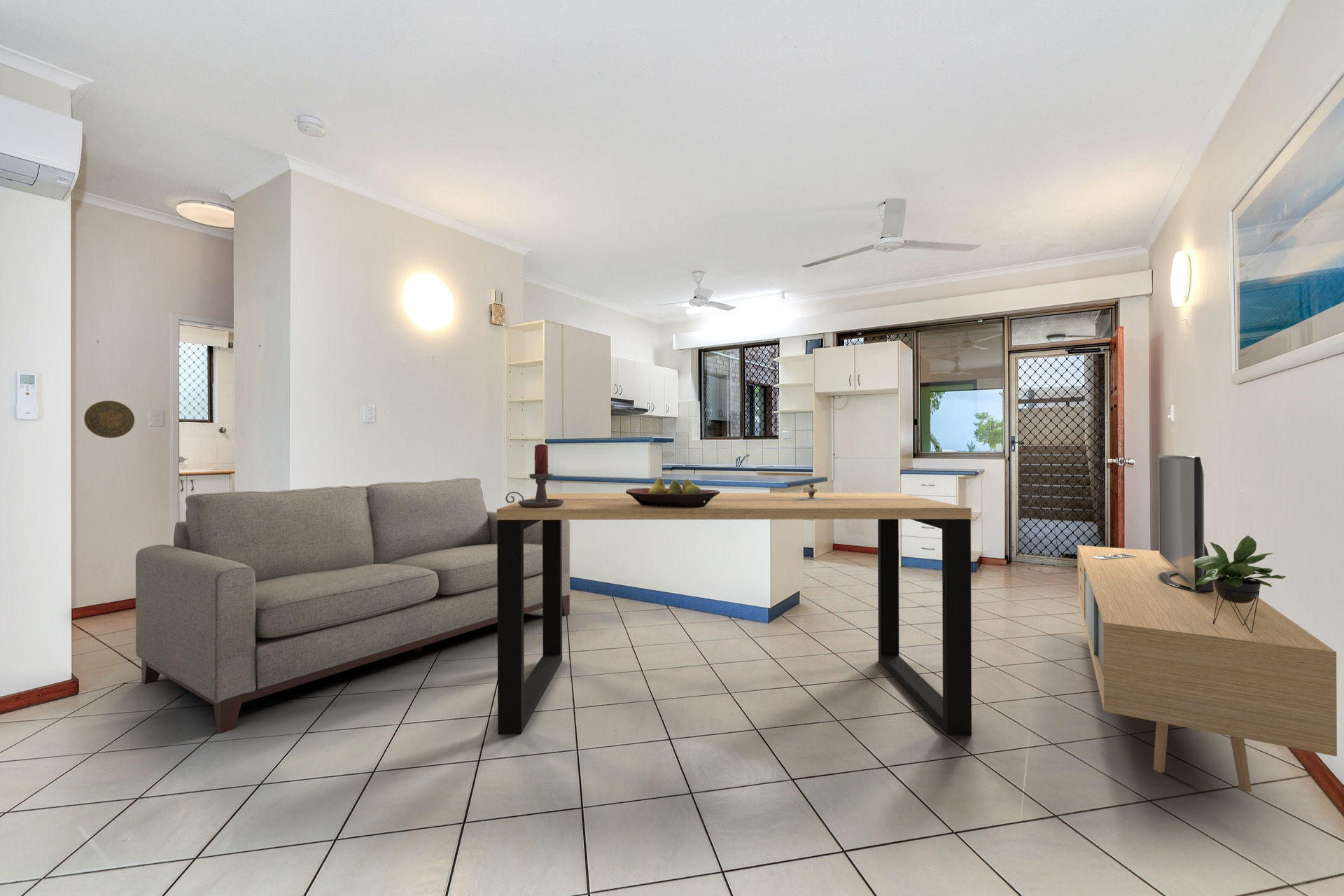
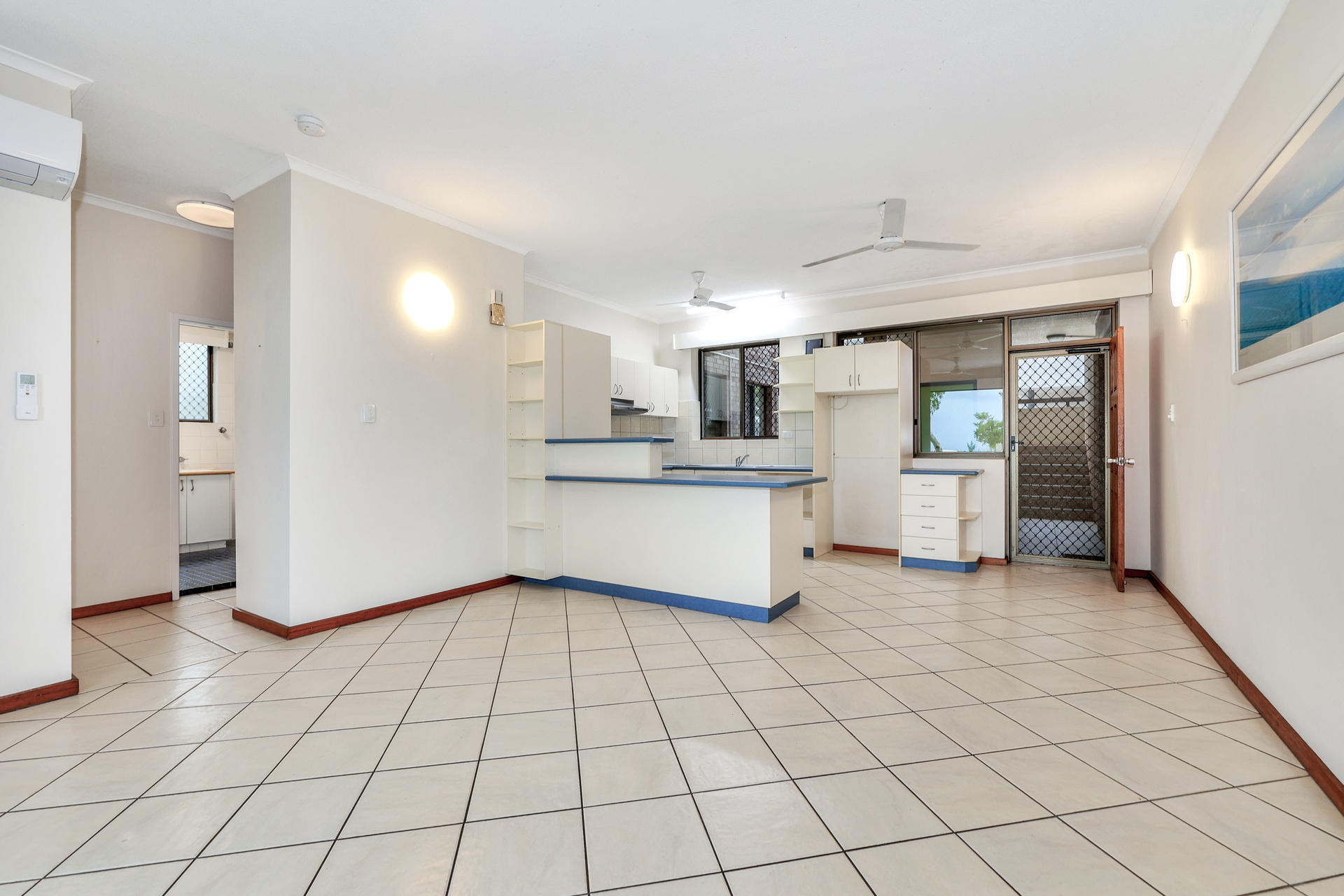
- fruit bowl [625,478,720,507]
- dining table [496,492,972,736]
- candle holder [505,443,564,508]
- pottery [794,483,831,500]
- media console [1077,454,1338,793]
- sofa [135,477,570,734]
- decorative plate [83,400,135,439]
